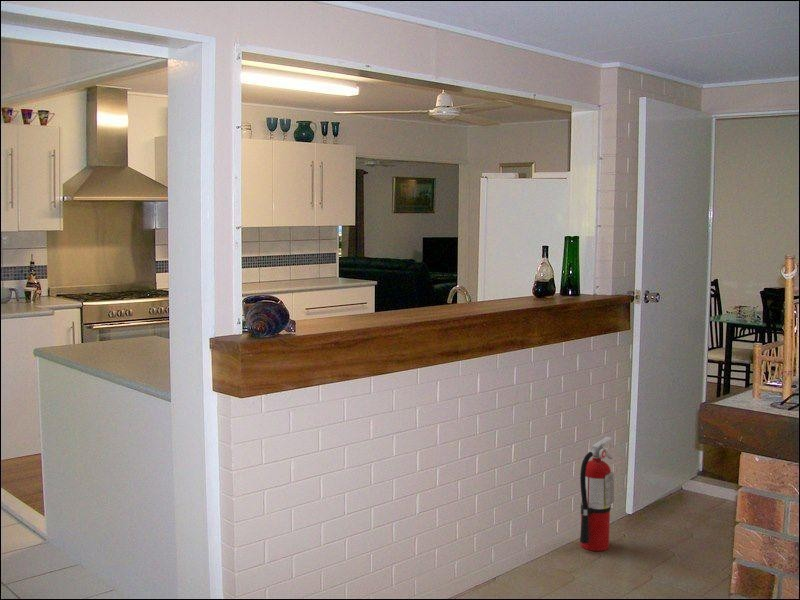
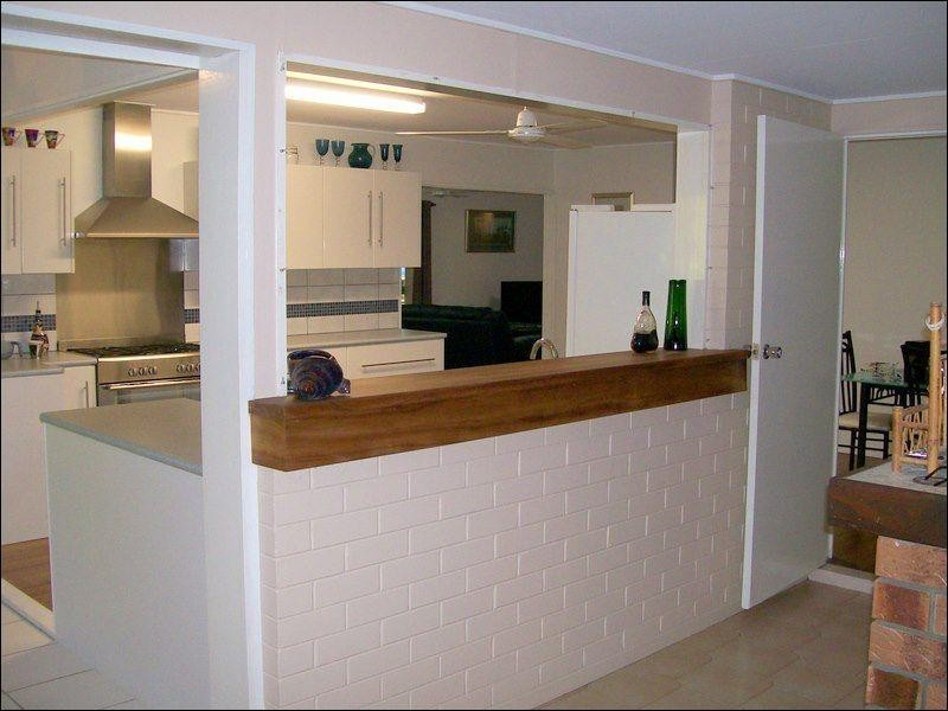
- fire extinguisher [579,436,615,552]
